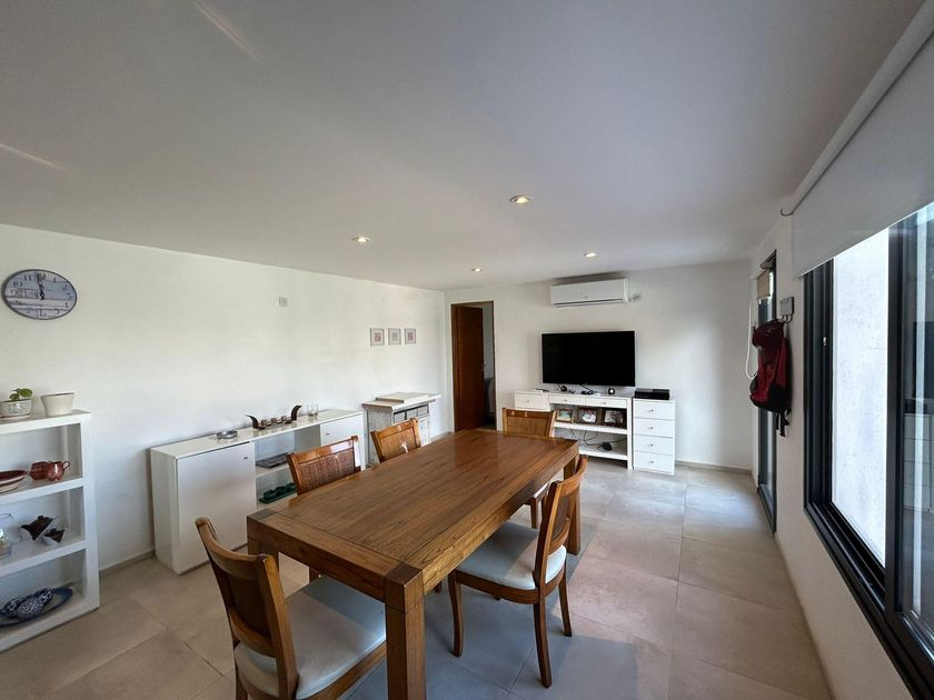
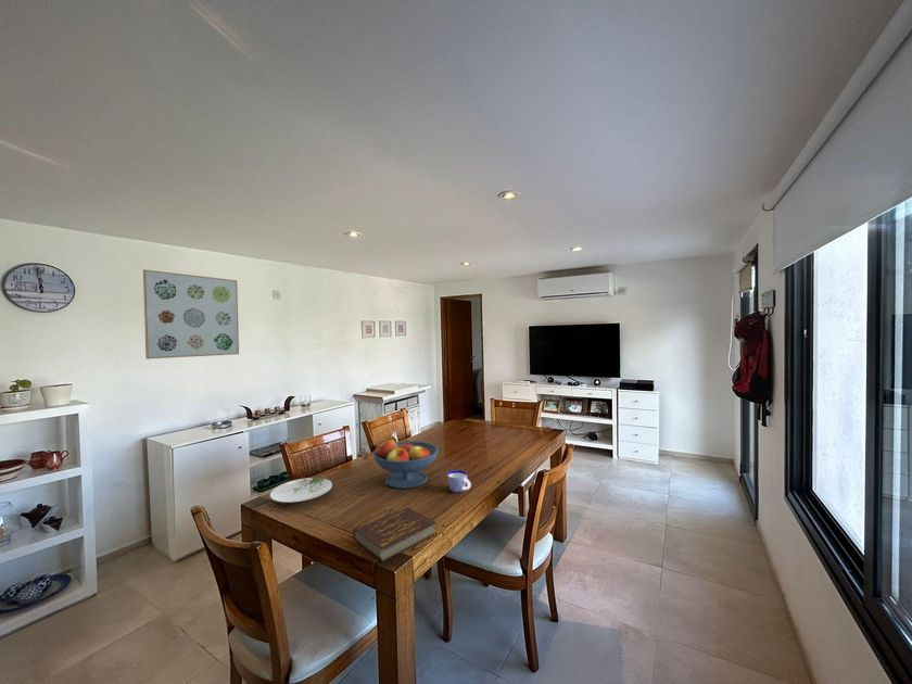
+ book [353,506,438,562]
+ wall art [142,268,240,360]
+ fruit bowl [372,439,440,490]
+ plate [269,477,333,504]
+ cup [446,469,472,493]
